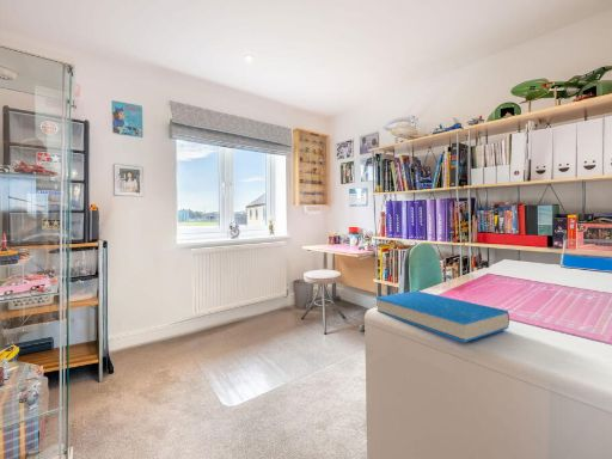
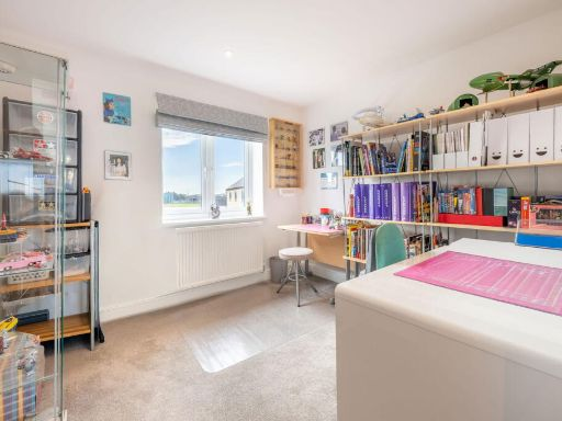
- book [375,290,510,343]
